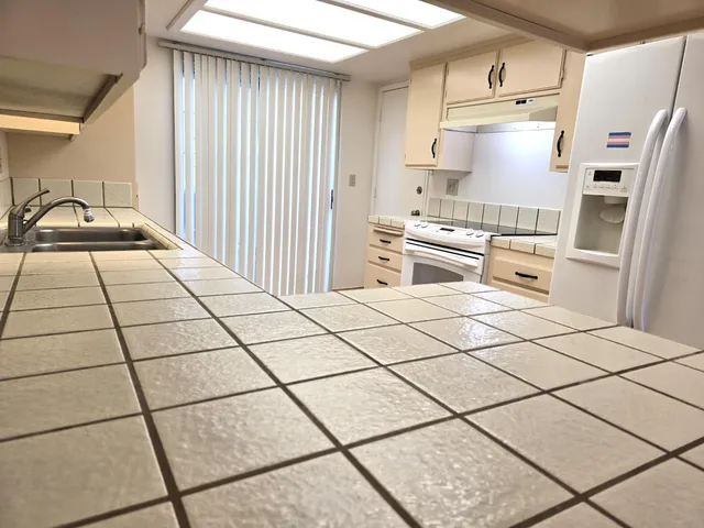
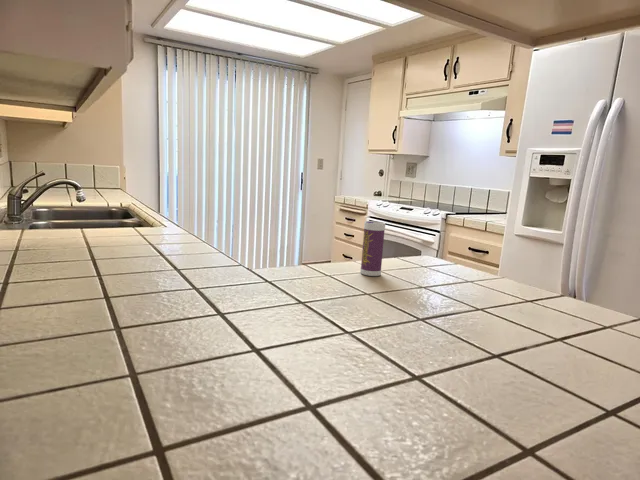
+ beverage can [359,220,386,277]
